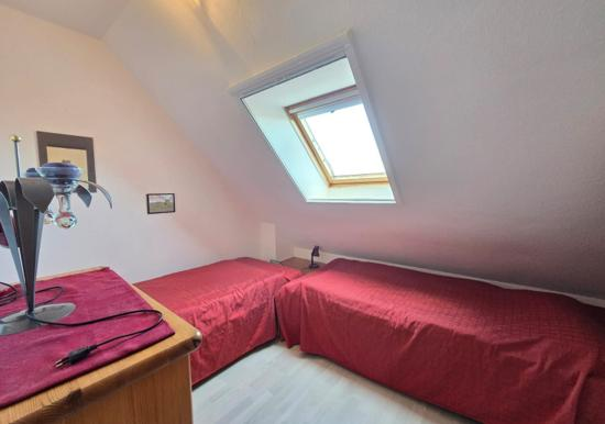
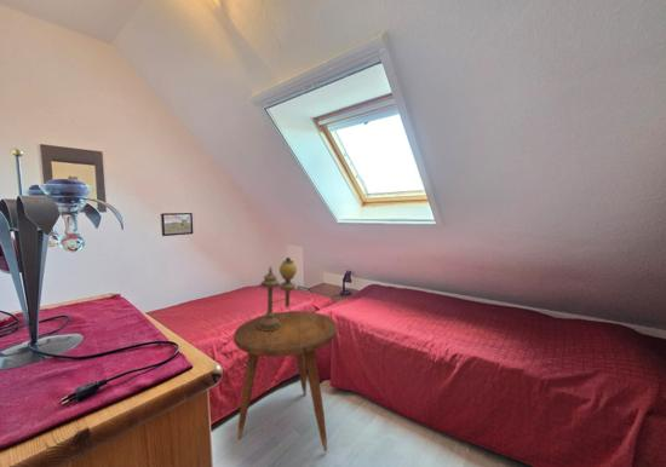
+ side table [232,310,339,452]
+ table lamp [259,256,298,330]
